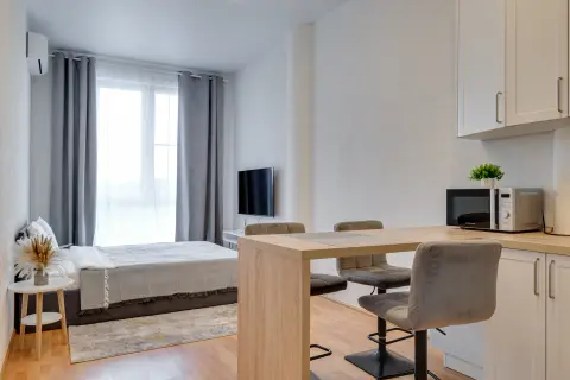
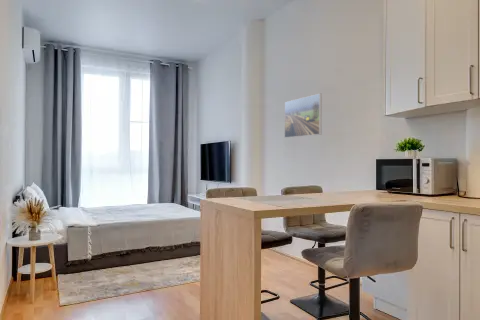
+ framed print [283,92,323,139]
